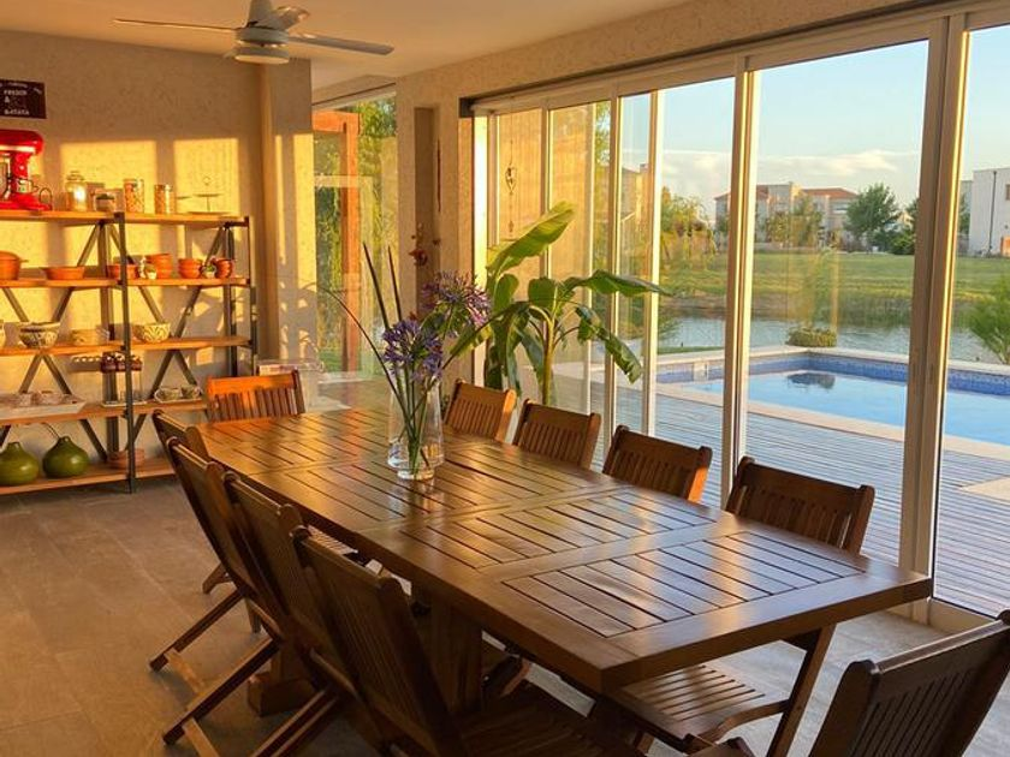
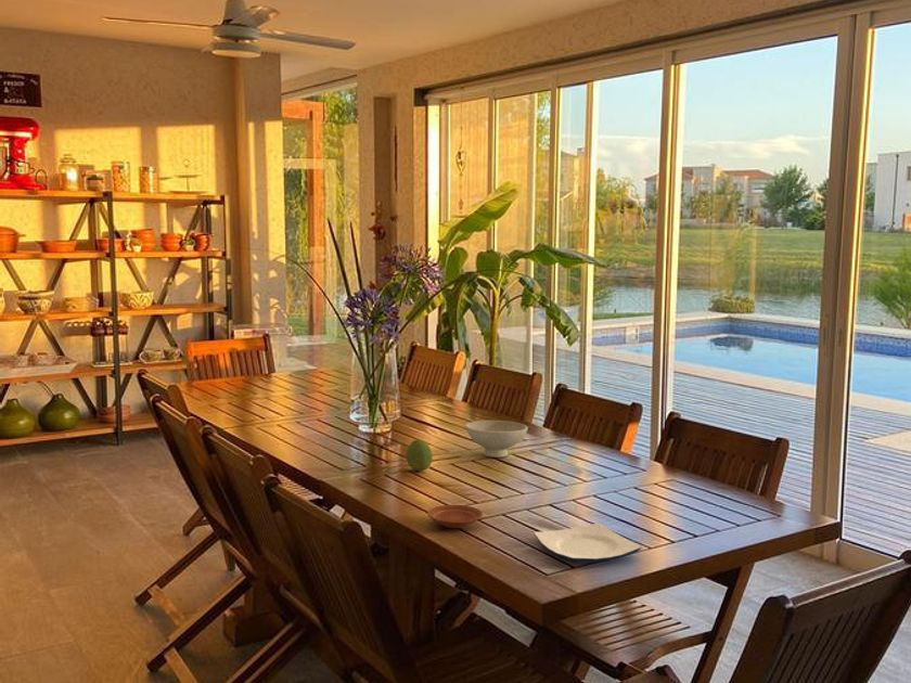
+ plate [533,523,642,564]
+ fruit [405,438,434,473]
+ plate [426,504,484,529]
+ bowl [464,420,529,459]
